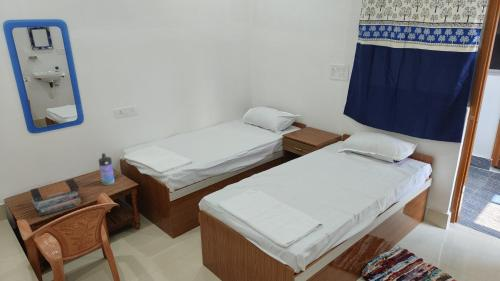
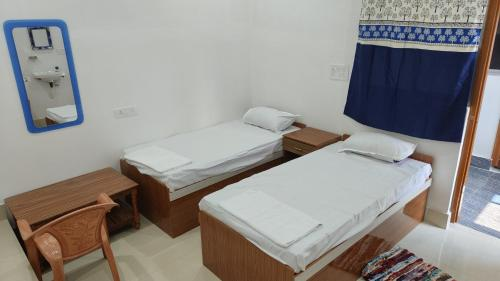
- book stack [29,178,82,217]
- water bottle [98,152,116,186]
